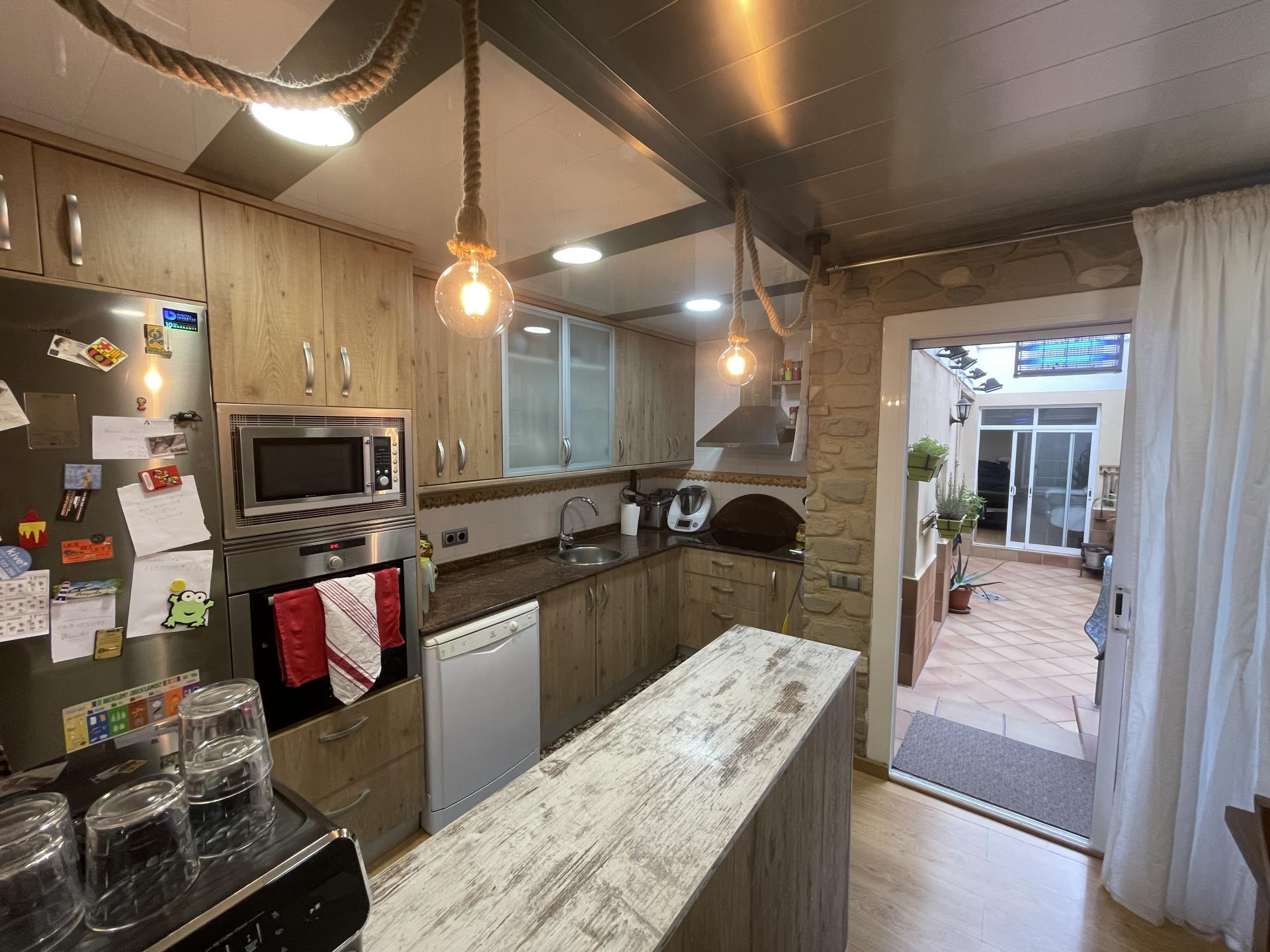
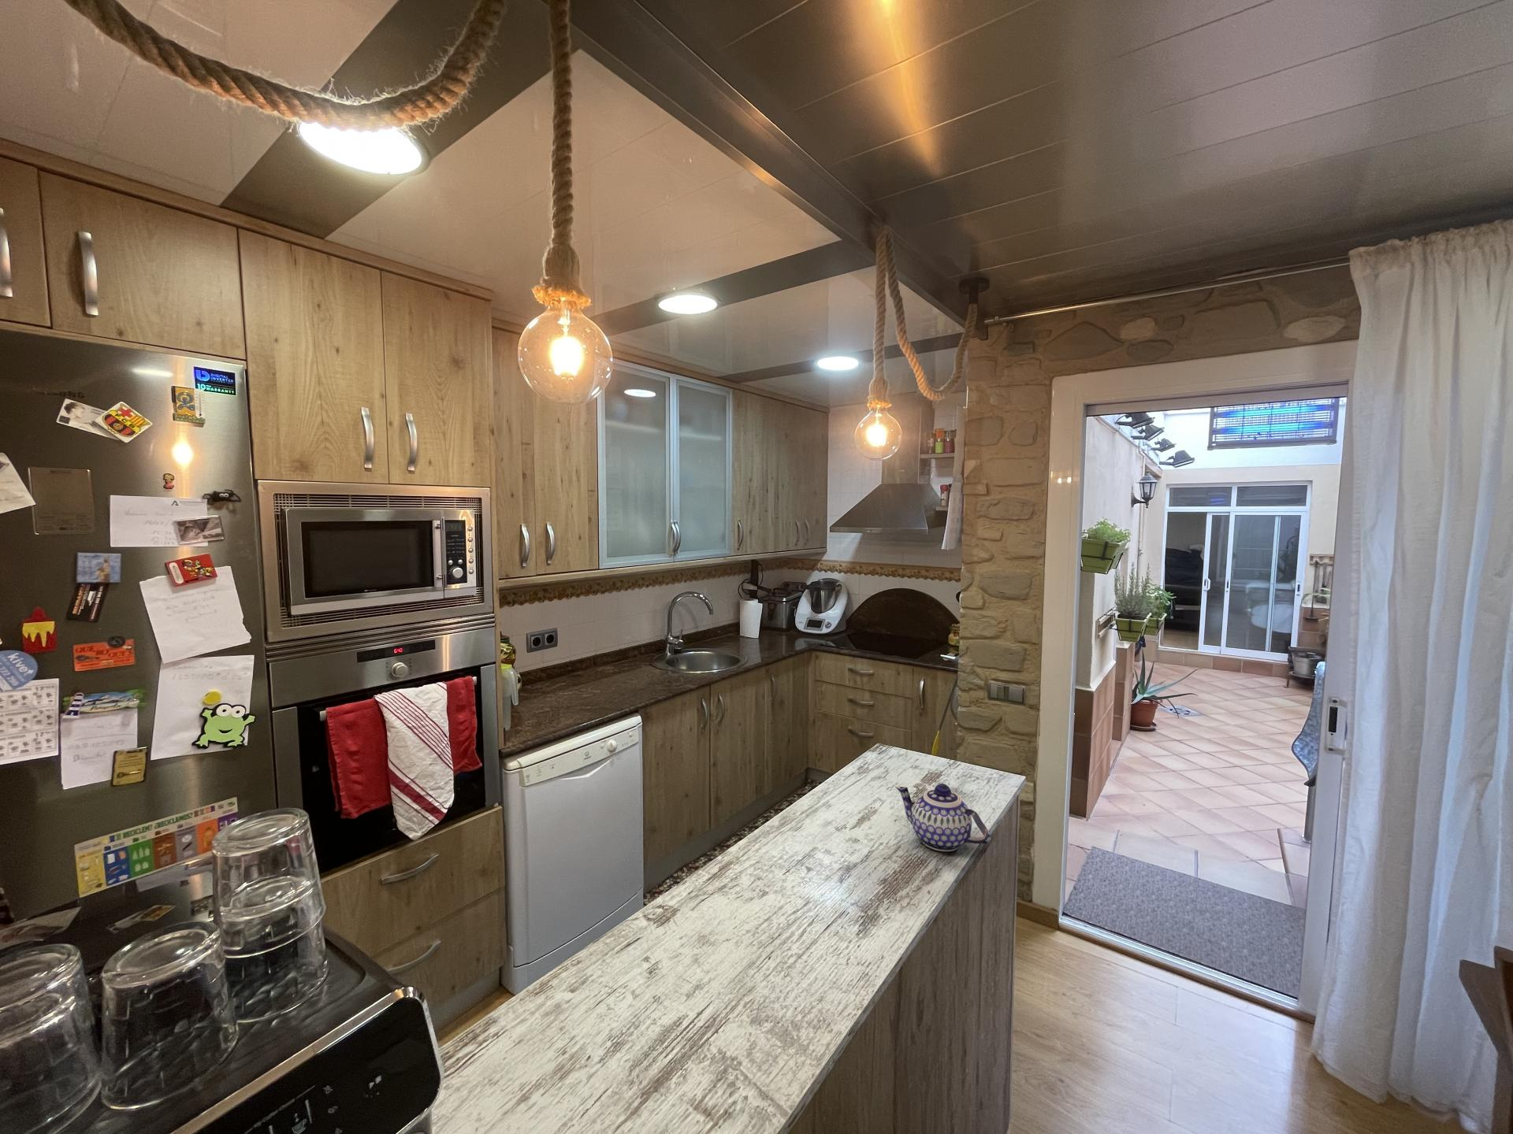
+ teapot [895,783,991,852]
